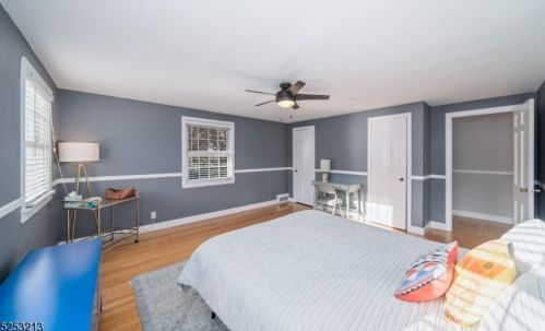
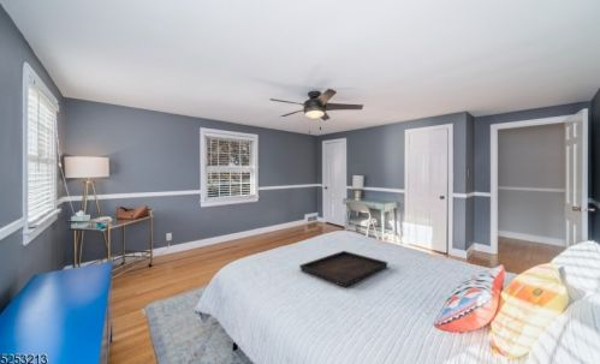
+ serving tray [298,250,388,288]
